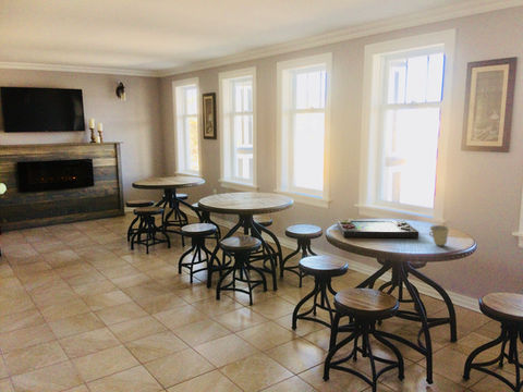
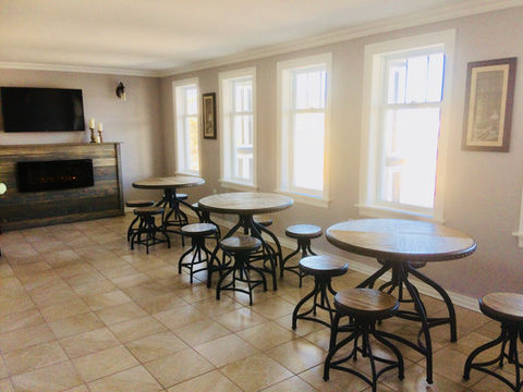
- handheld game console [337,219,419,238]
- cup [428,224,451,247]
